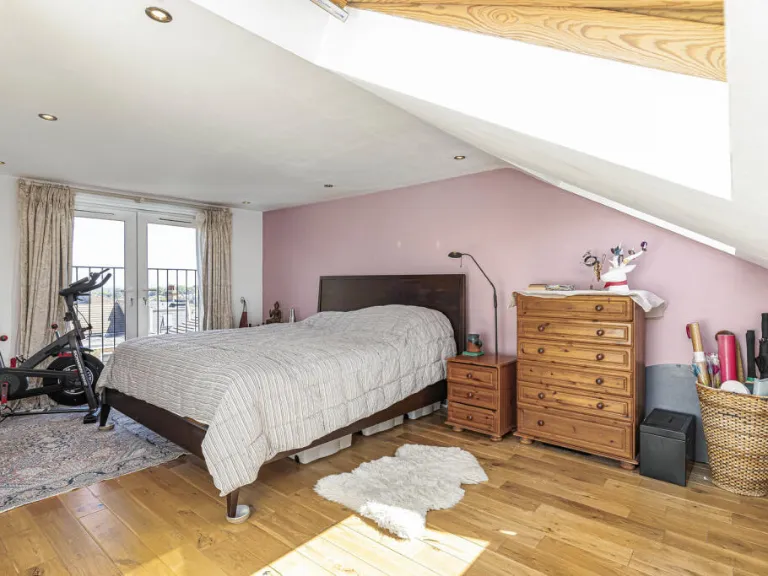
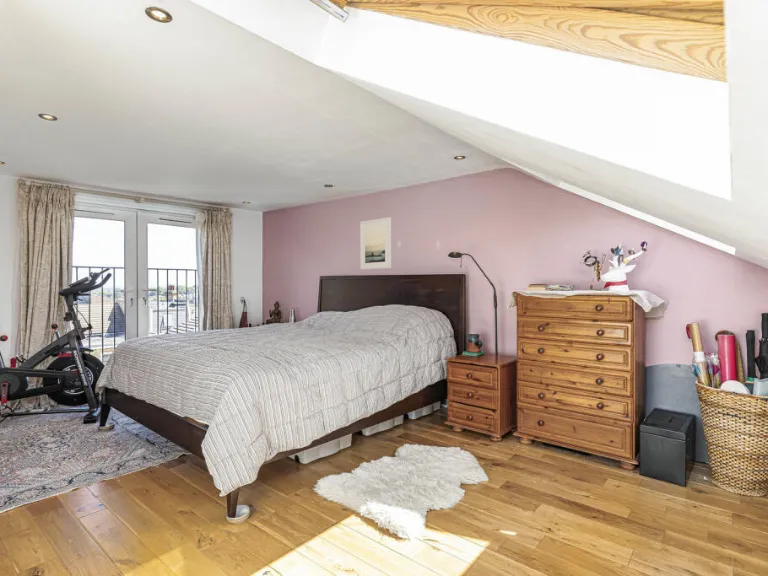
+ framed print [359,216,392,271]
